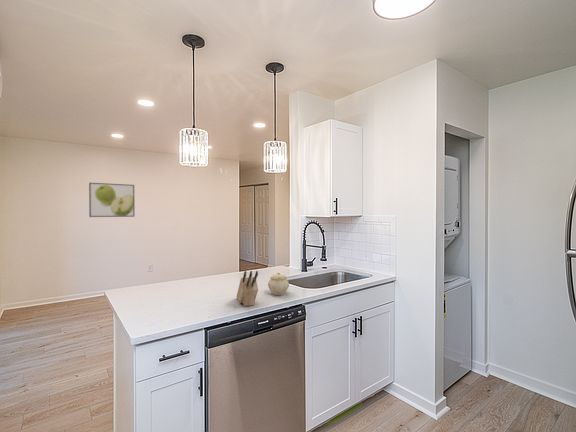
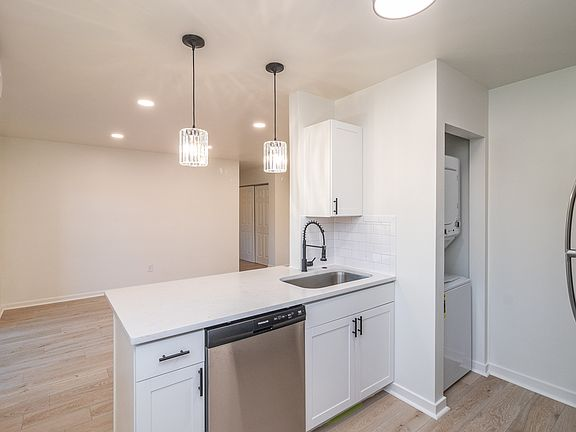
- teapot [267,271,290,296]
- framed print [88,182,135,218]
- knife block [236,270,259,307]
